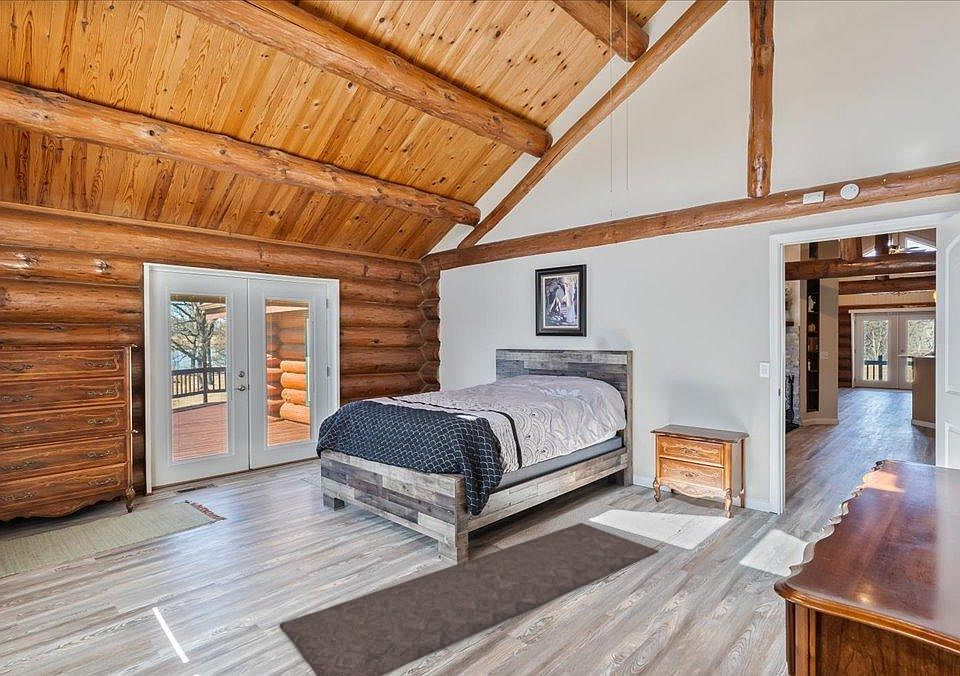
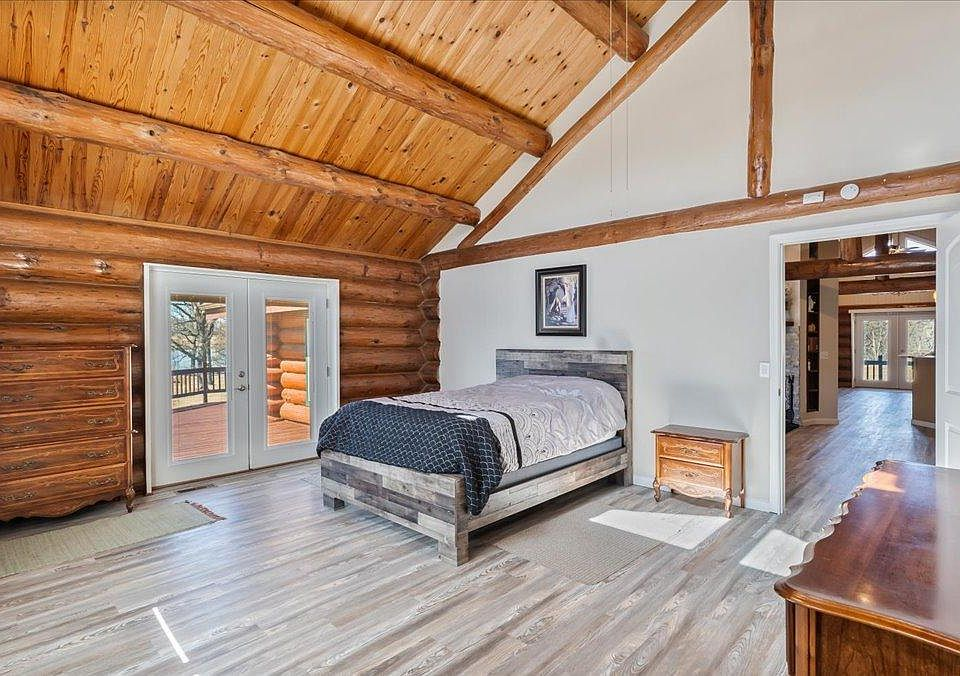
- rug [279,522,659,676]
